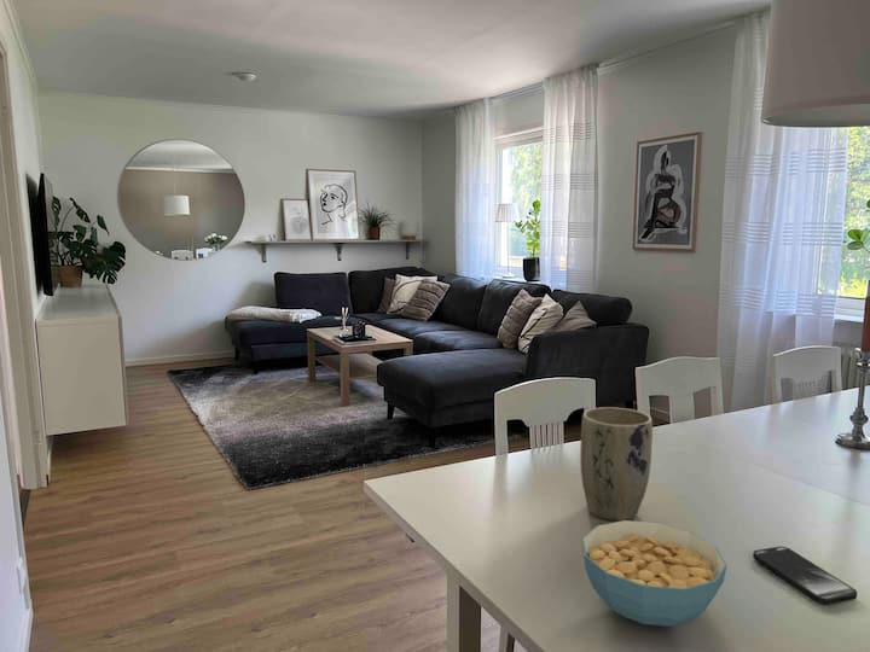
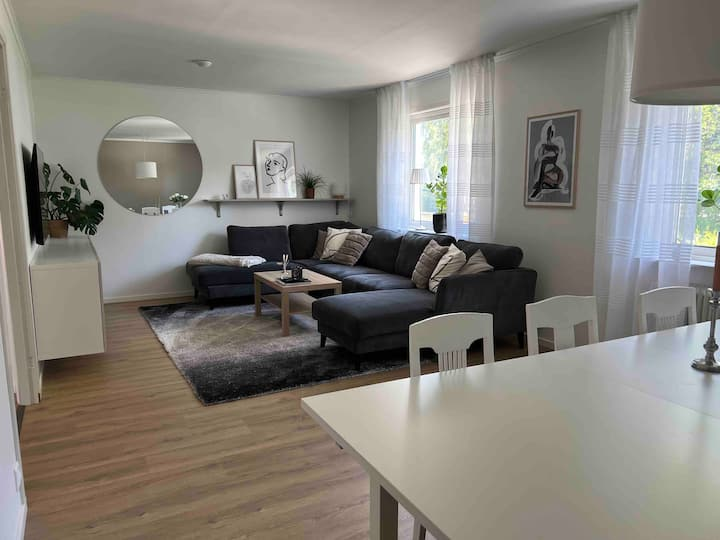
- plant pot [579,406,654,522]
- cereal bowl [581,519,729,628]
- smartphone [752,546,858,606]
